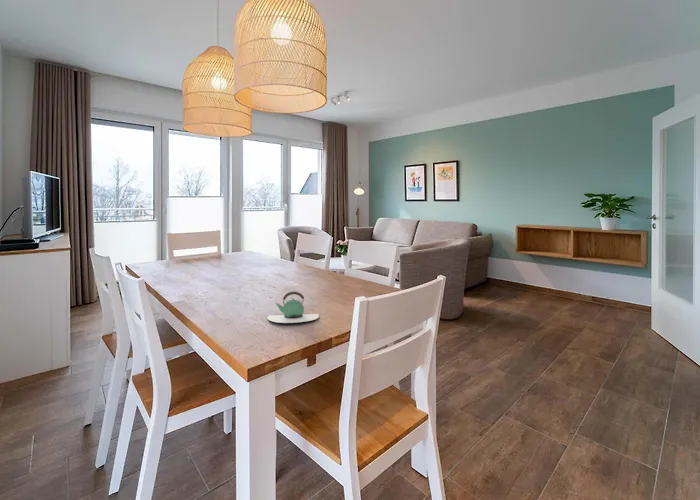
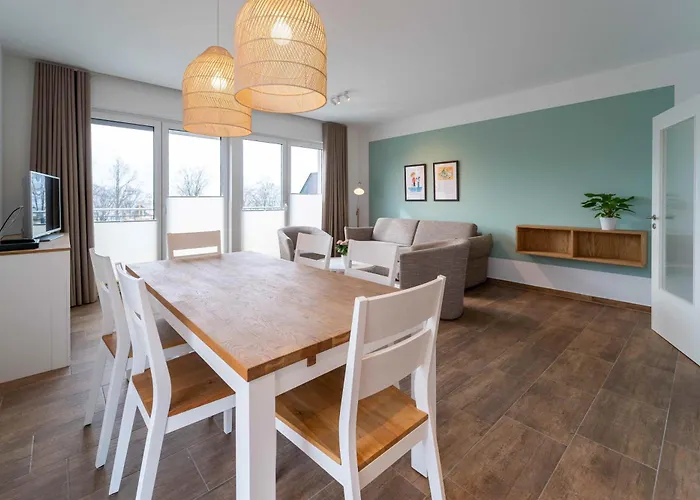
- teapot [267,291,320,324]
